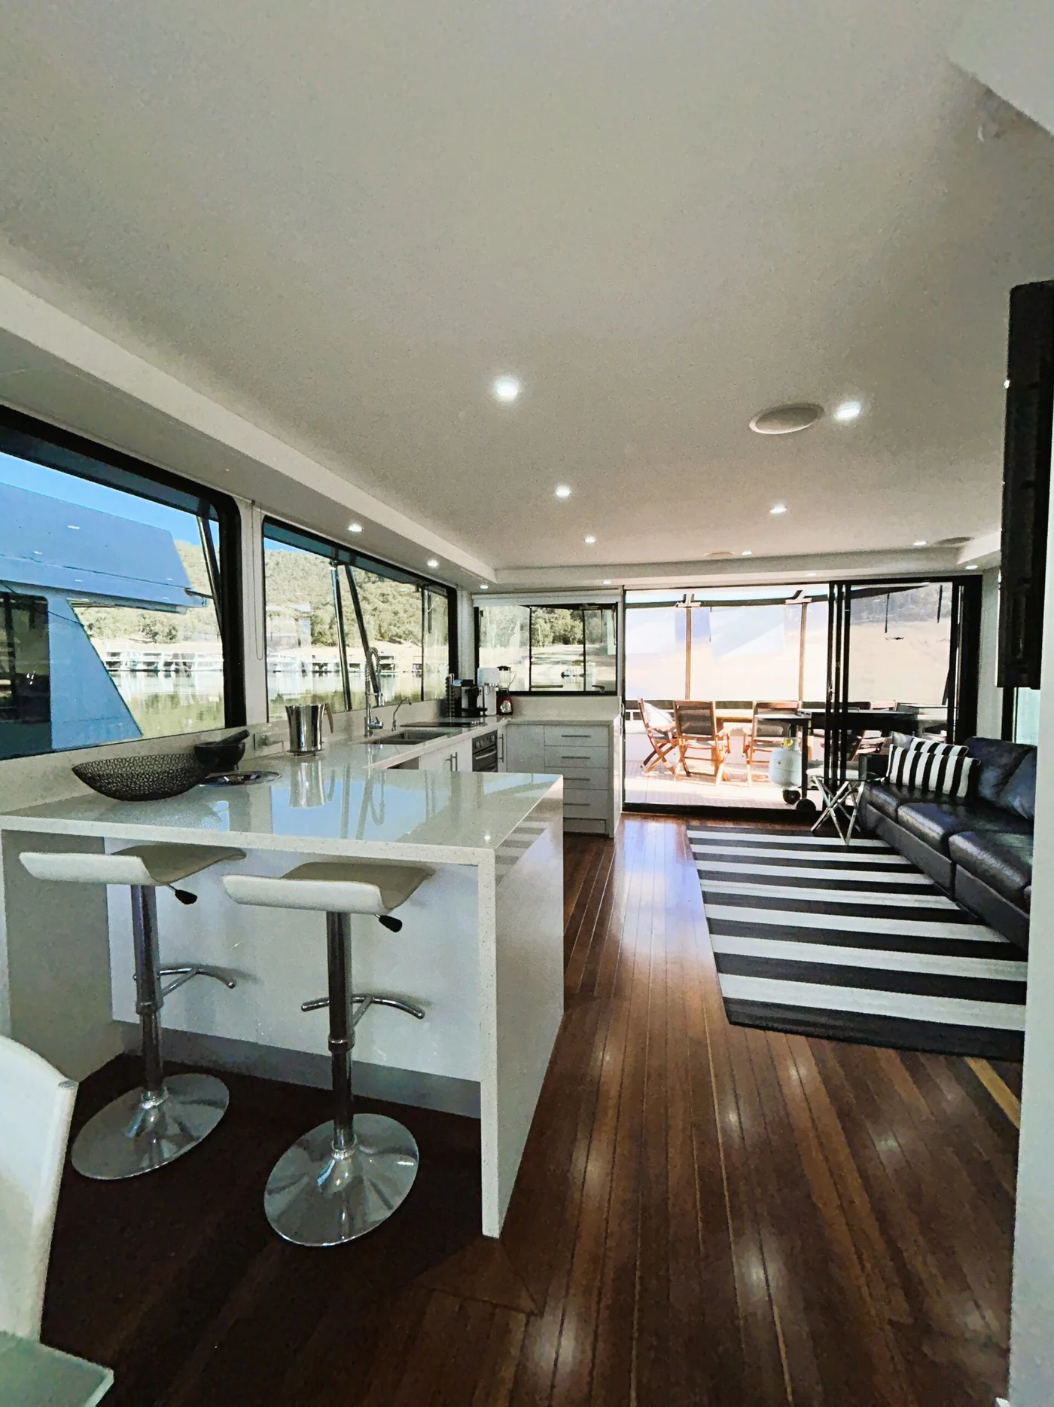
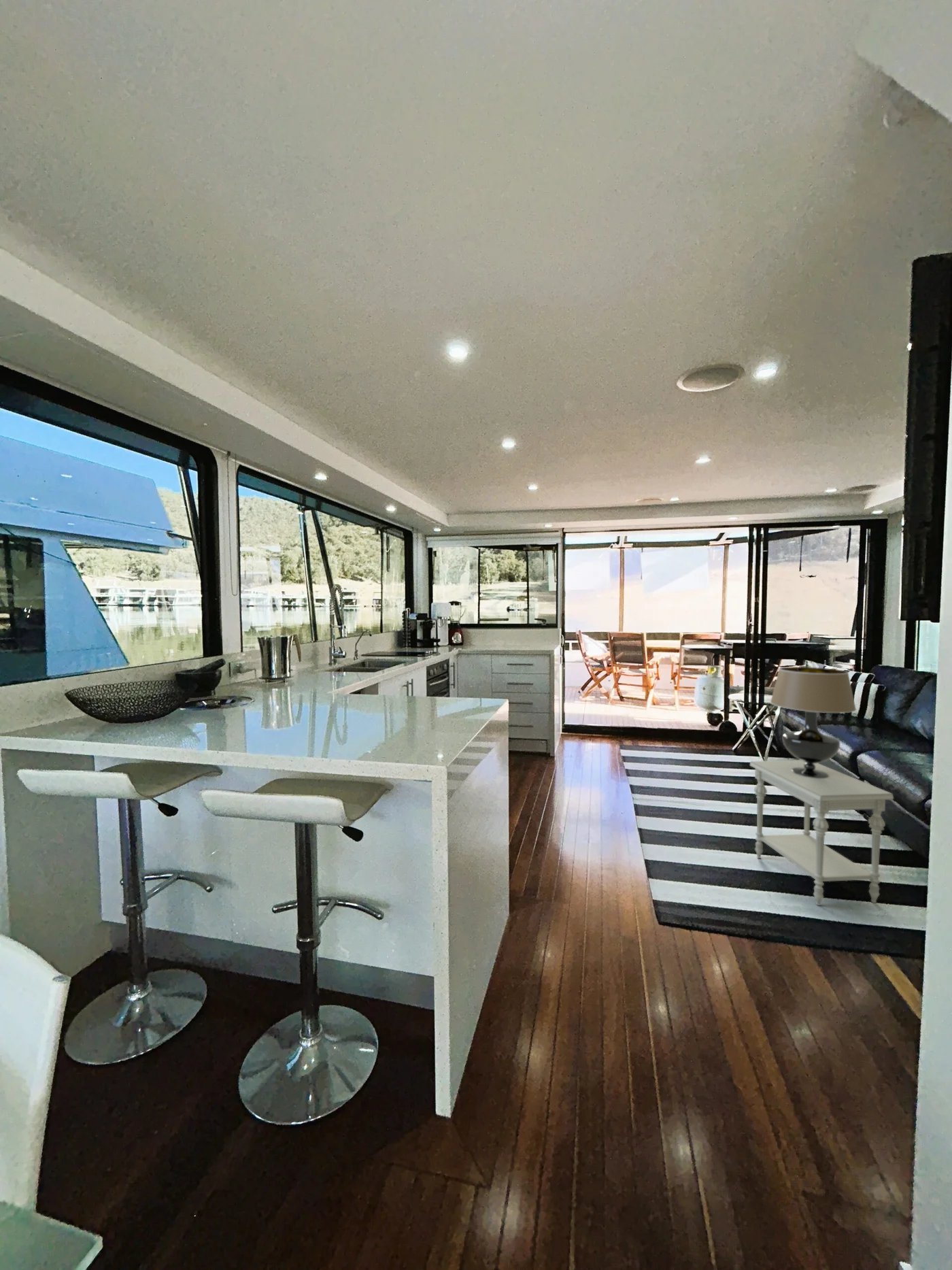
+ table lamp [770,666,857,778]
+ side table [749,759,894,906]
